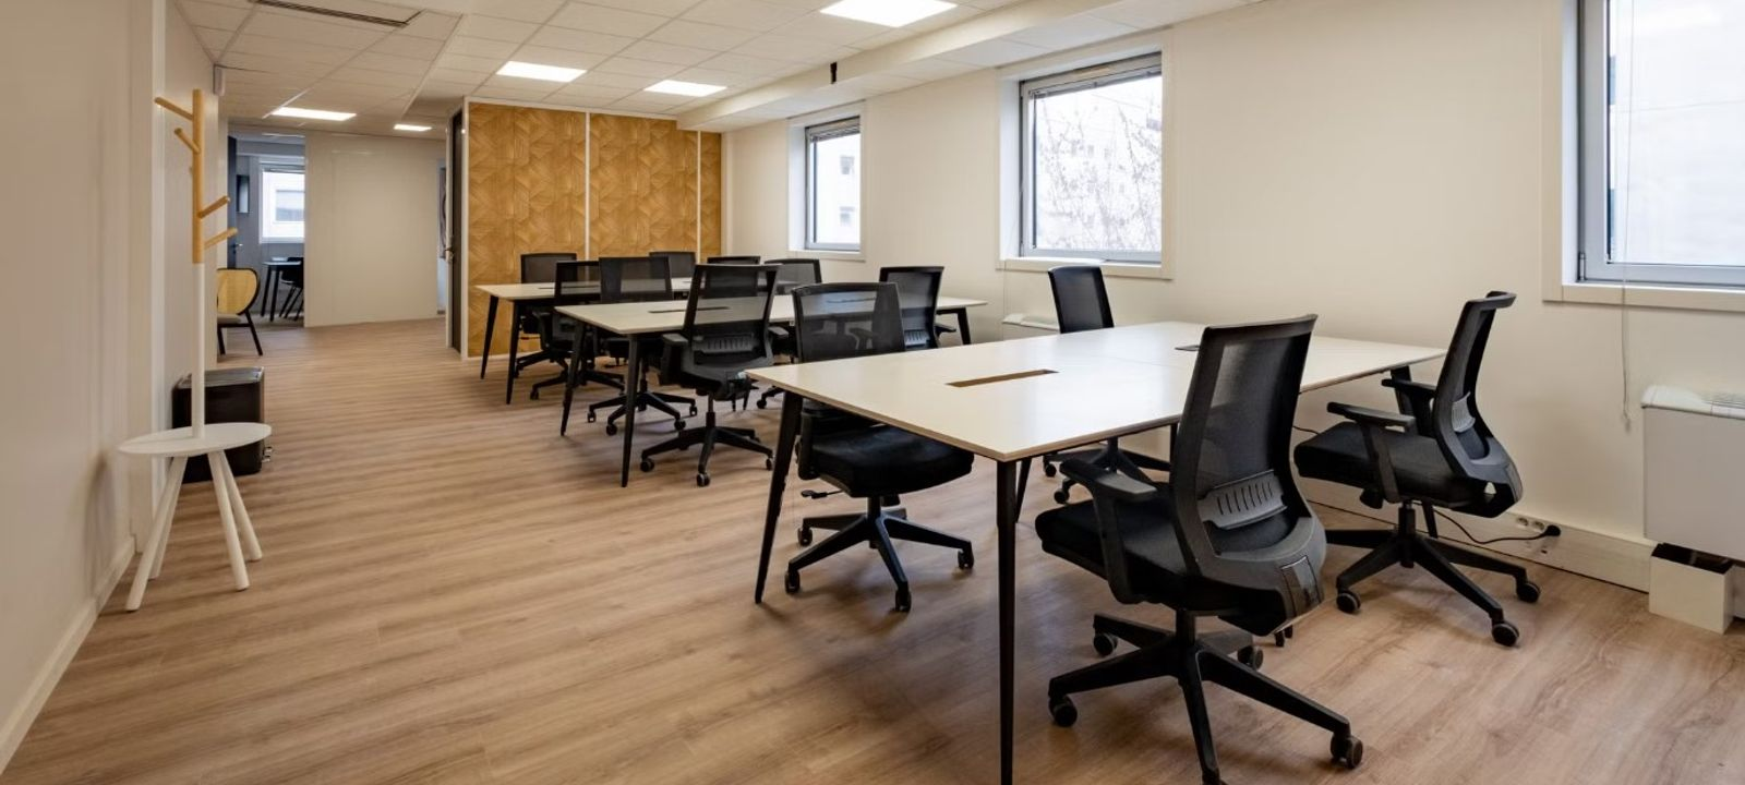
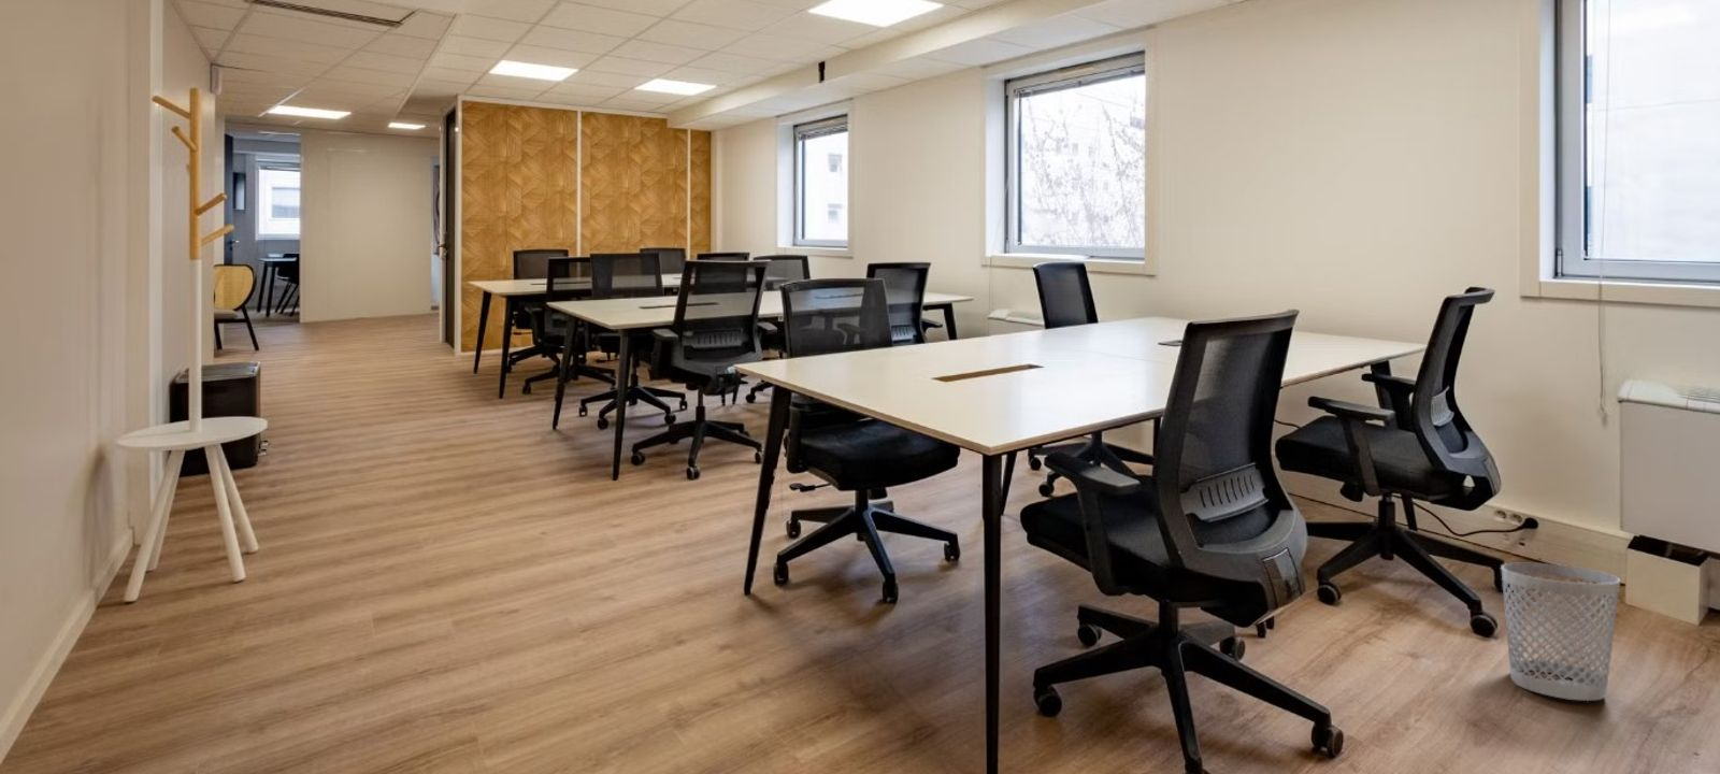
+ wastebasket [1500,562,1621,702]
